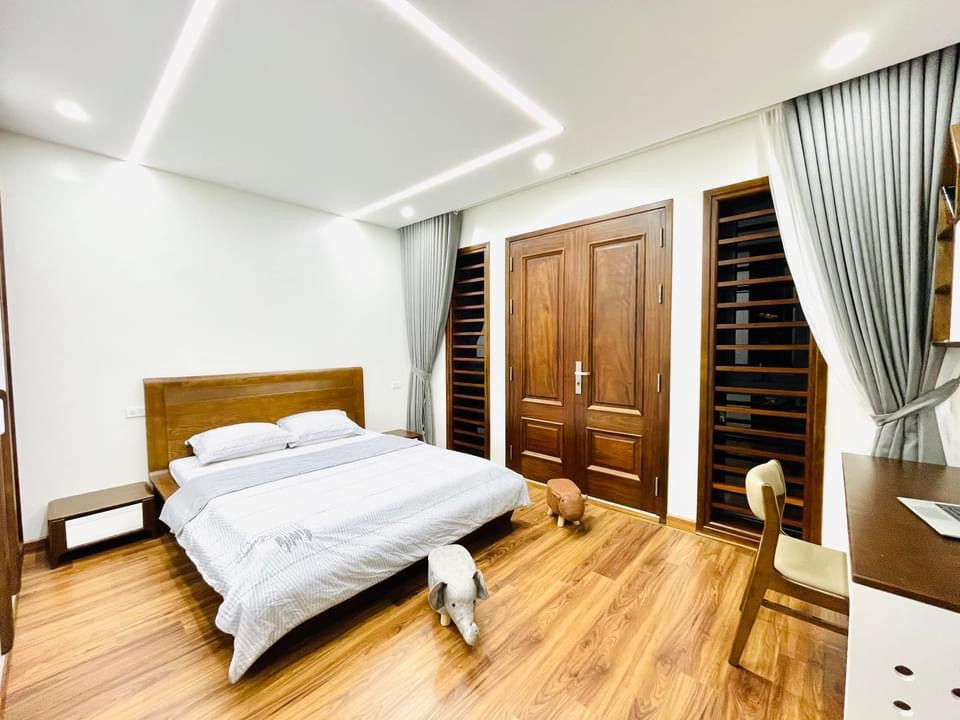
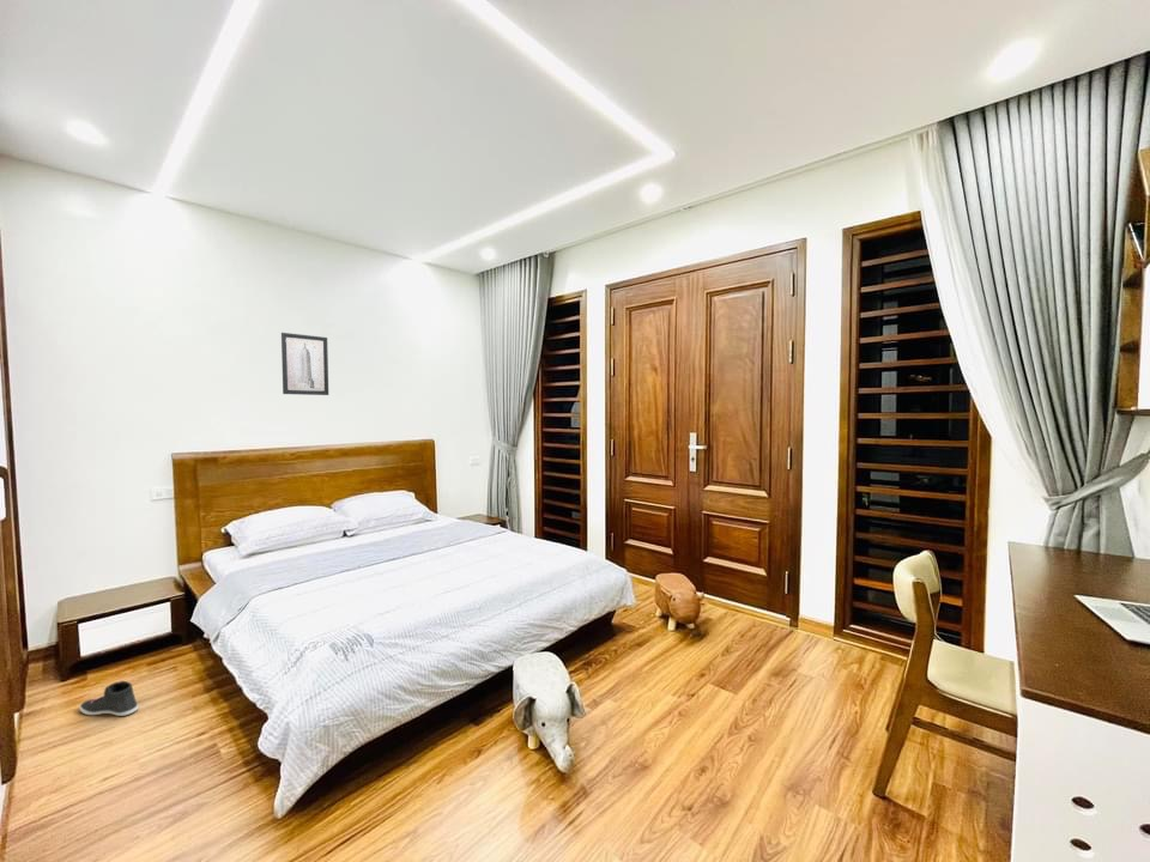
+ sneaker [78,680,140,717]
+ wall art [280,332,329,396]
